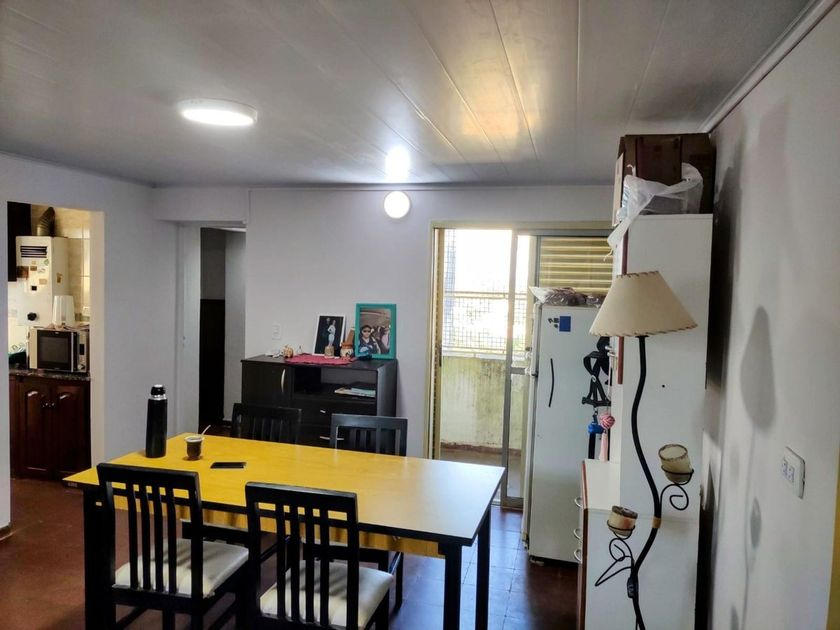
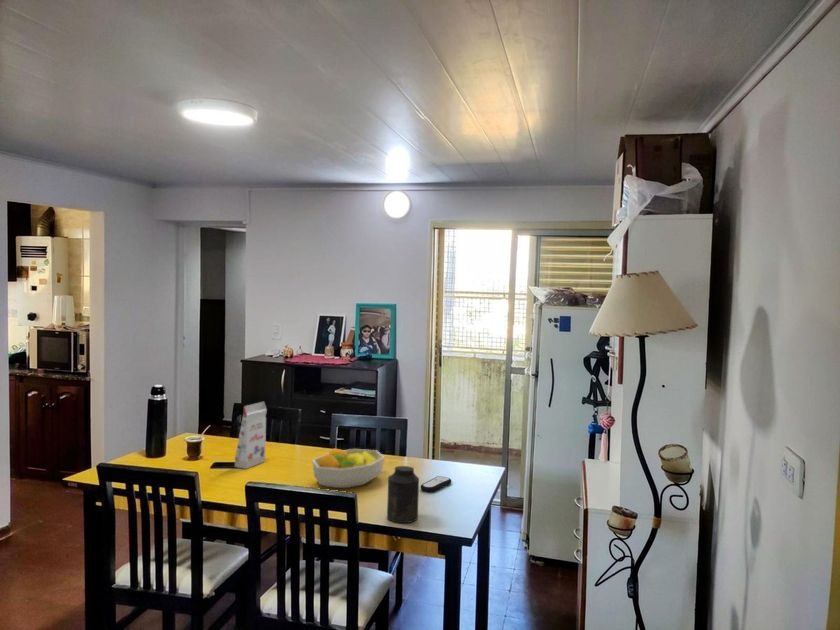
+ remote control [420,475,453,493]
+ gift box [234,401,268,470]
+ canister [386,465,420,524]
+ fruit bowl [311,447,386,489]
